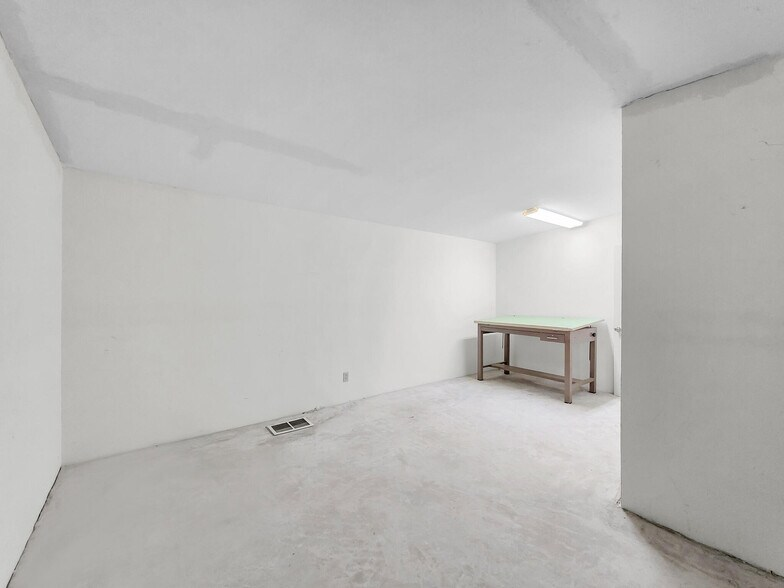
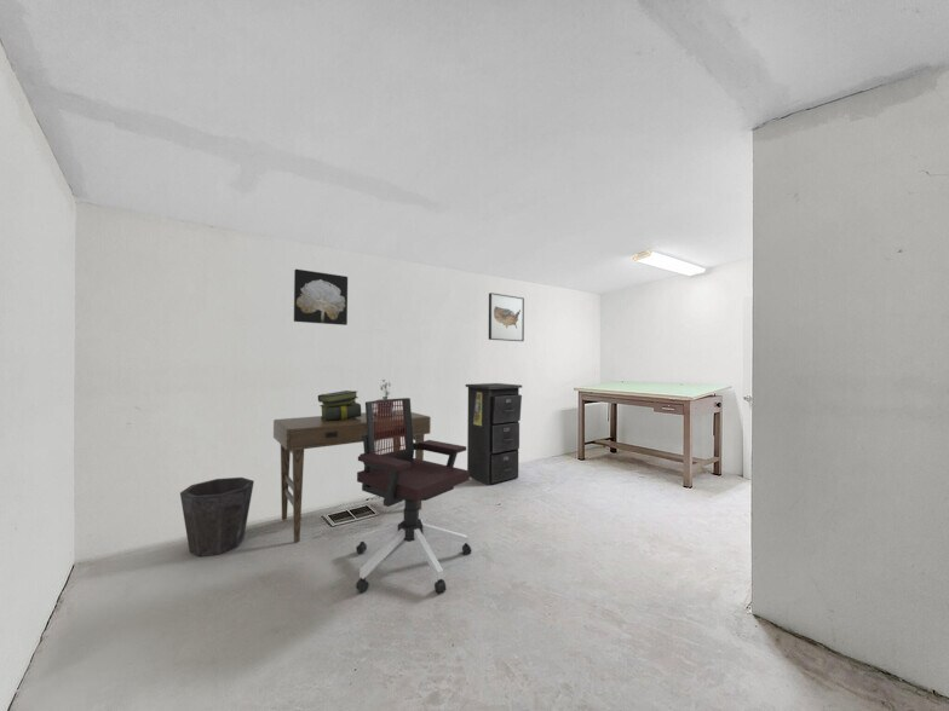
+ filing cabinet [465,382,523,486]
+ wall art [488,291,525,342]
+ desk [272,409,432,543]
+ waste bin [179,476,255,557]
+ potted plant [373,378,393,417]
+ office chair [355,397,472,594]
+ wall art [293,268,349,326]
+ stack of books [317,389,362,421]
